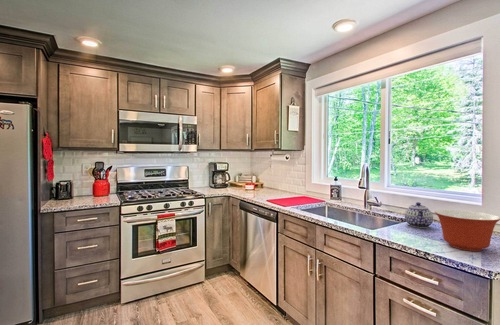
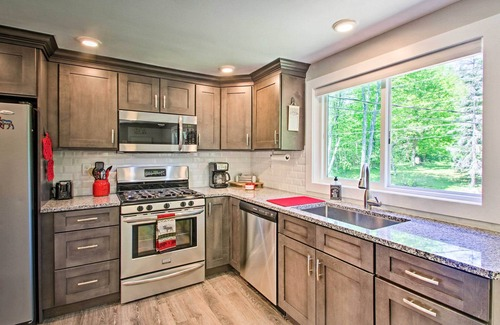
- teapot [404,201,434,229]
- mixing bowl [434,209,500,252]
